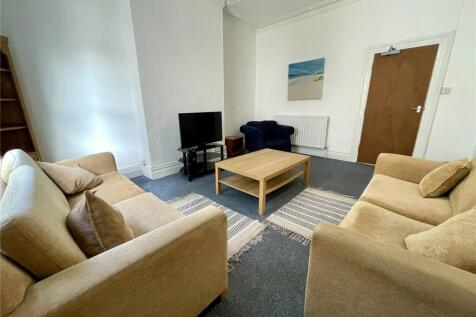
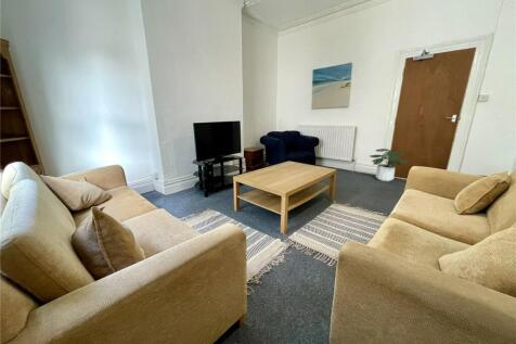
+ potted plant [369,148,412,182]
